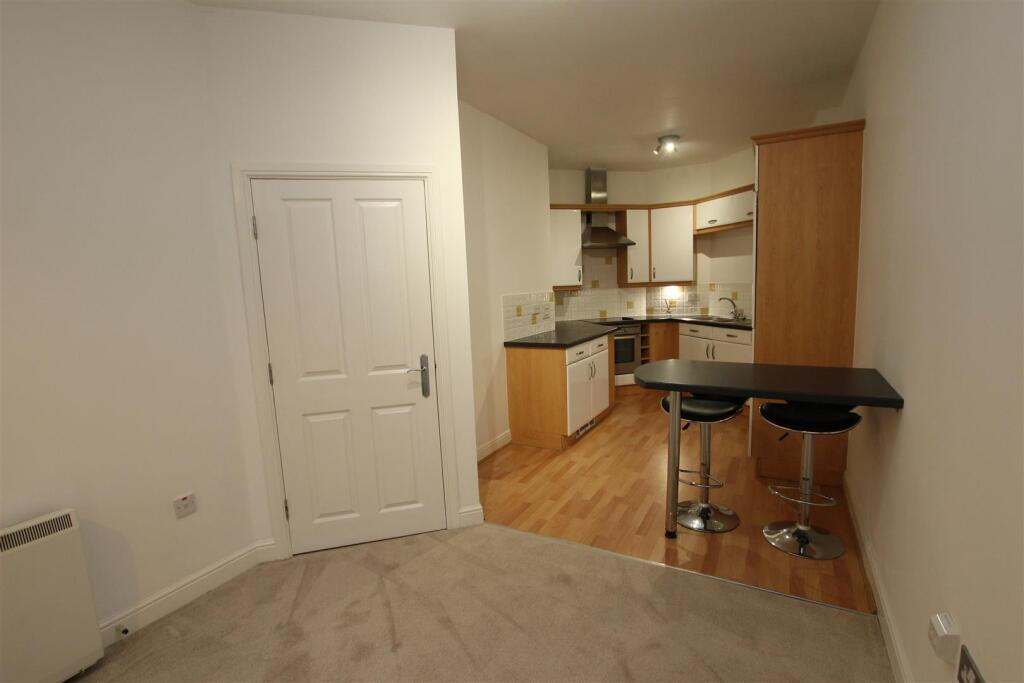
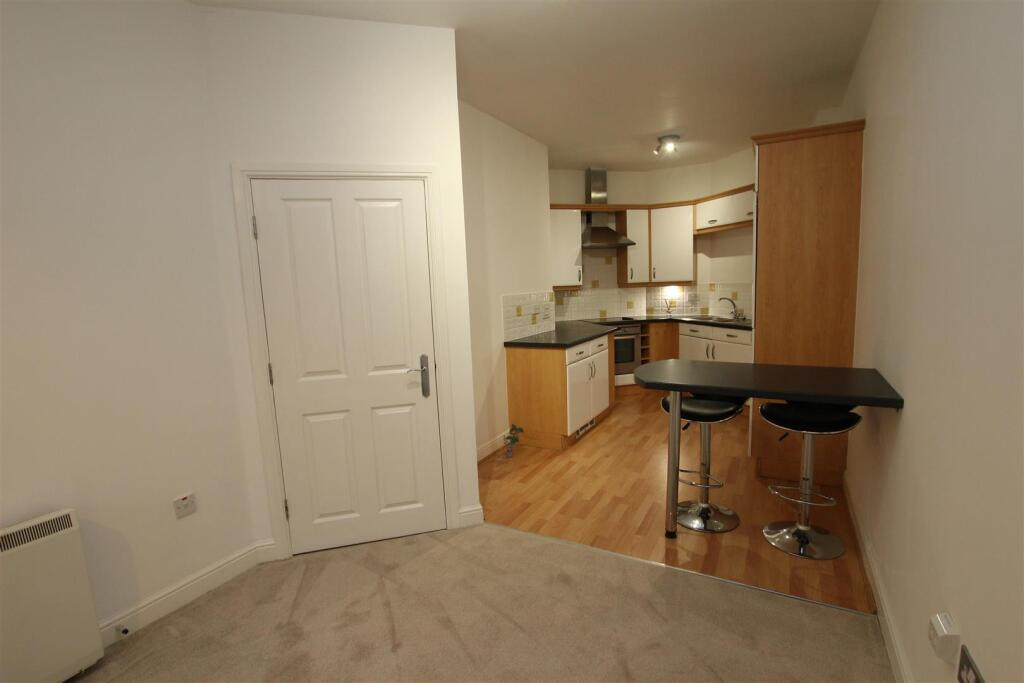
+ potted plant [502,423,525,458]
